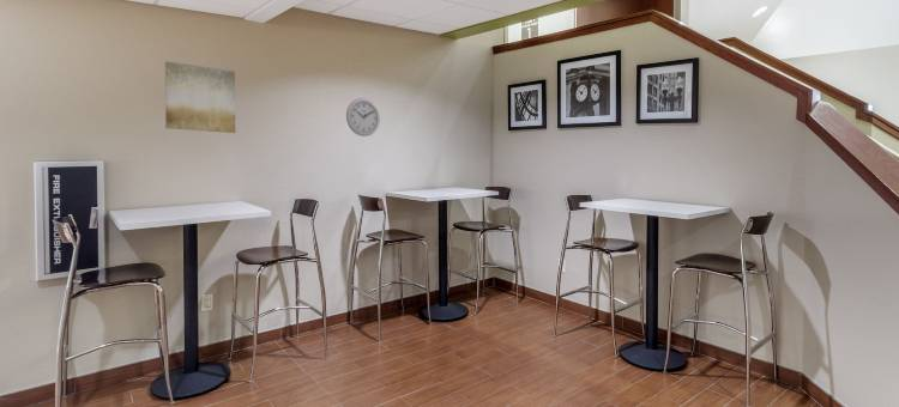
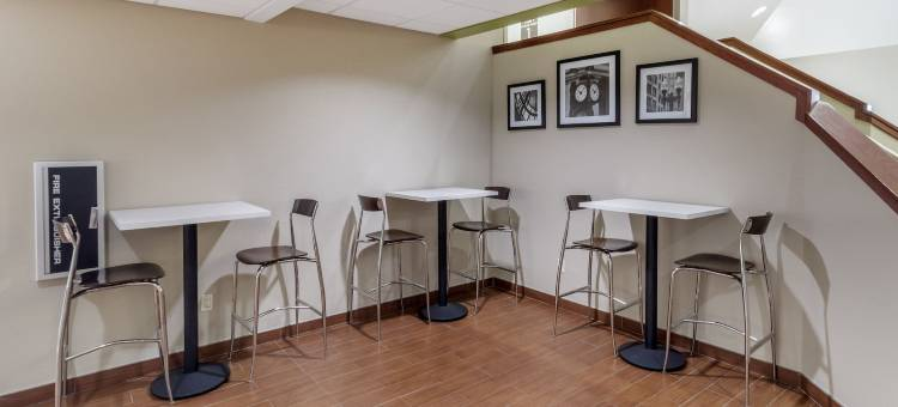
- wall clock [345,97,381,138]
- wall art [164,60,236,134]
